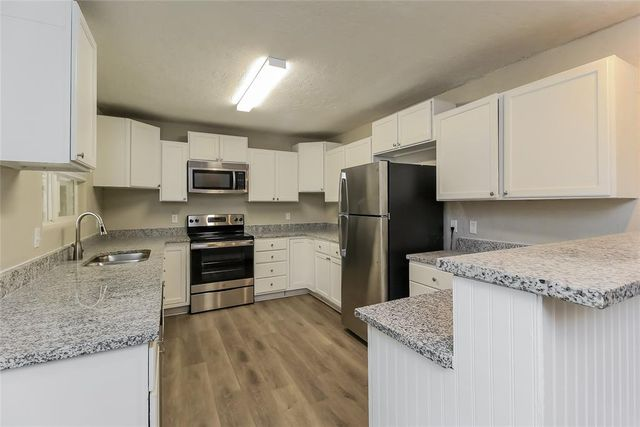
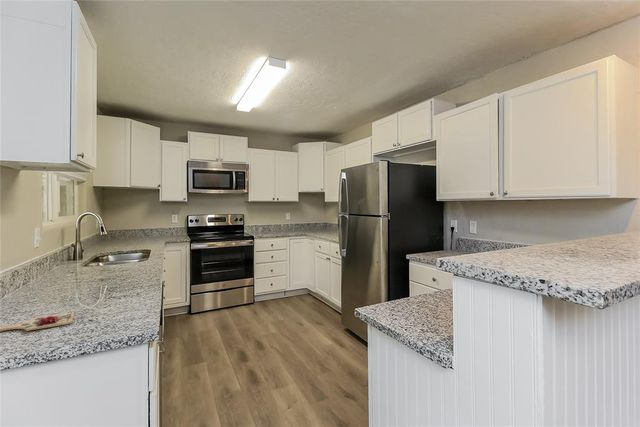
+ cutting board [0,311,75,332]
